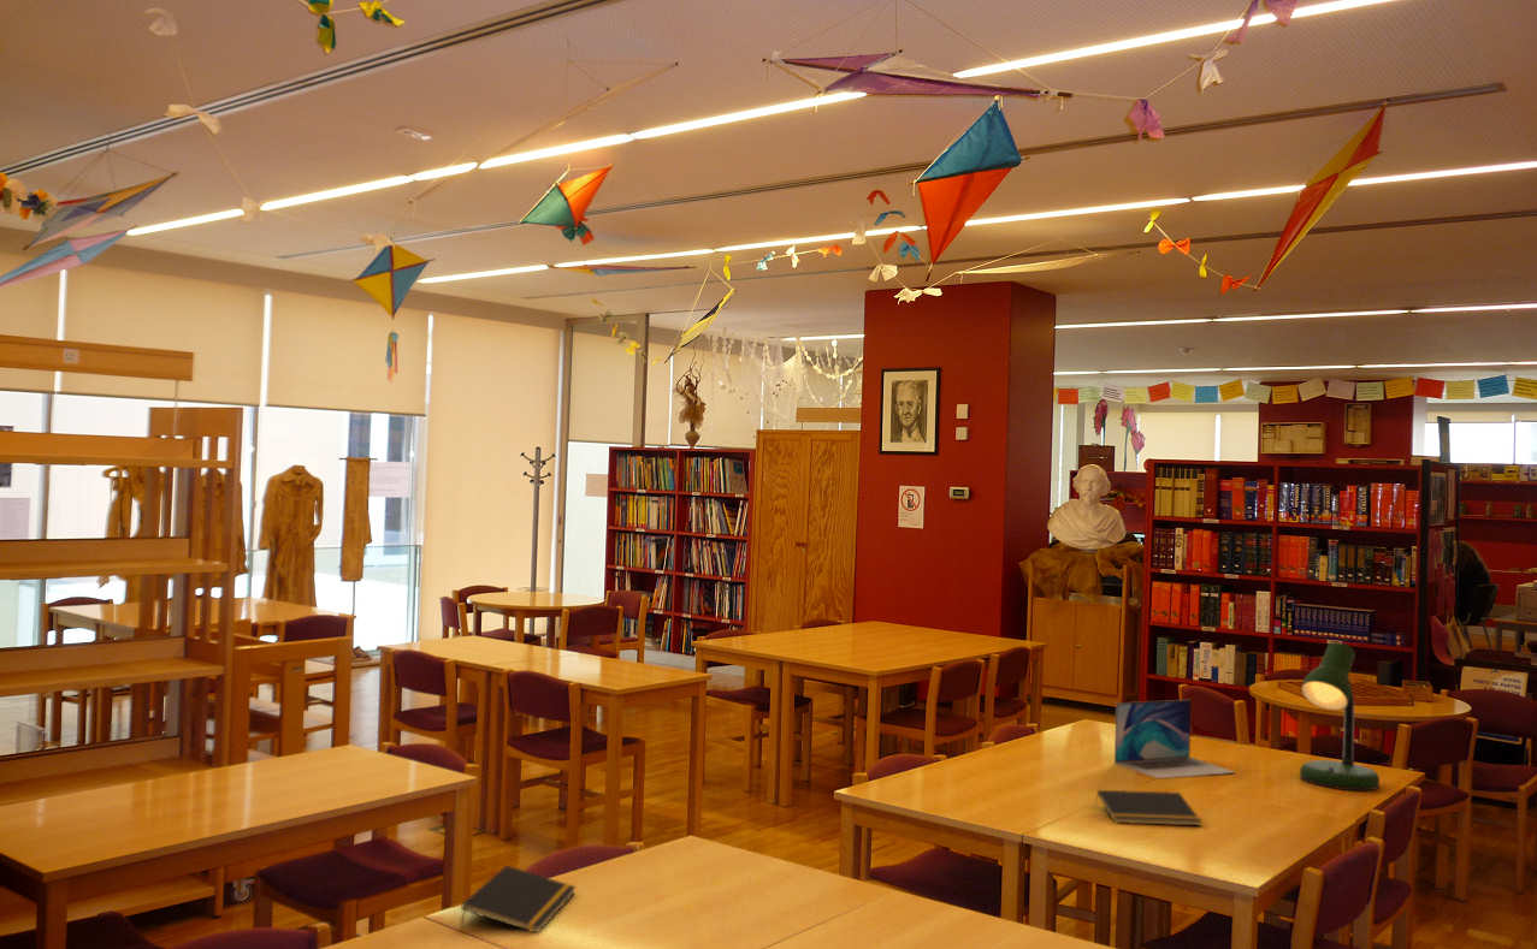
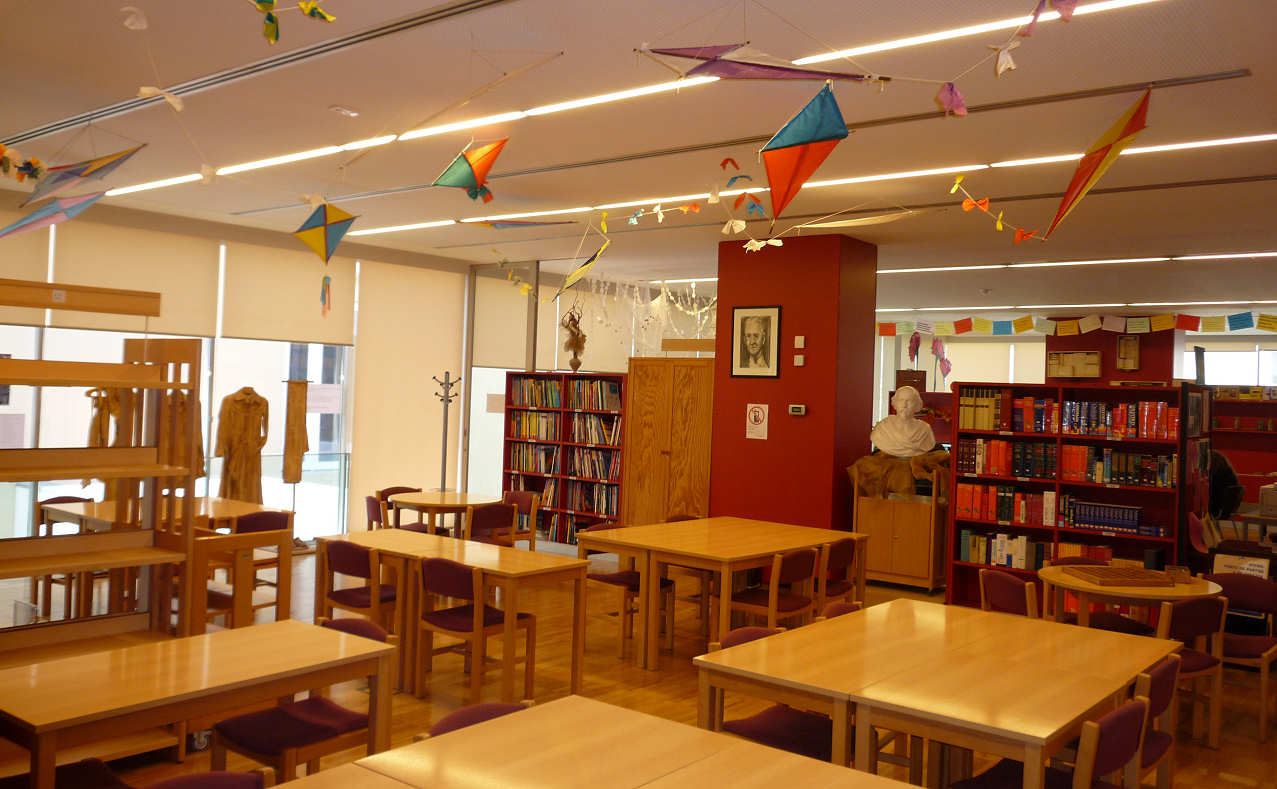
- desk lamp [1299,641,1381,791]
- notepad [1094,789,1202,826]
- laptop [1113,699,1236,779]
- notepad [459,865,578,935]
